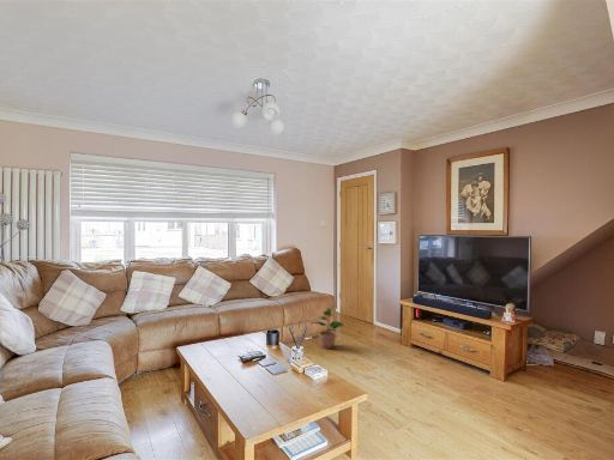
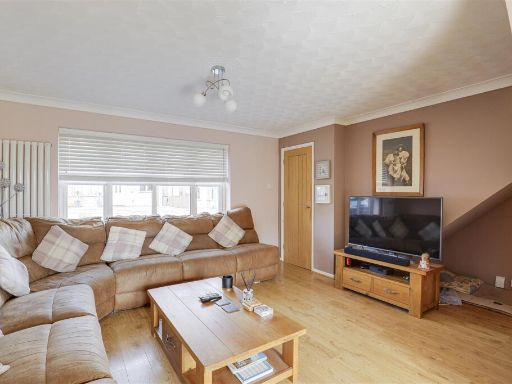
- potted plant [311,307,344,350]
